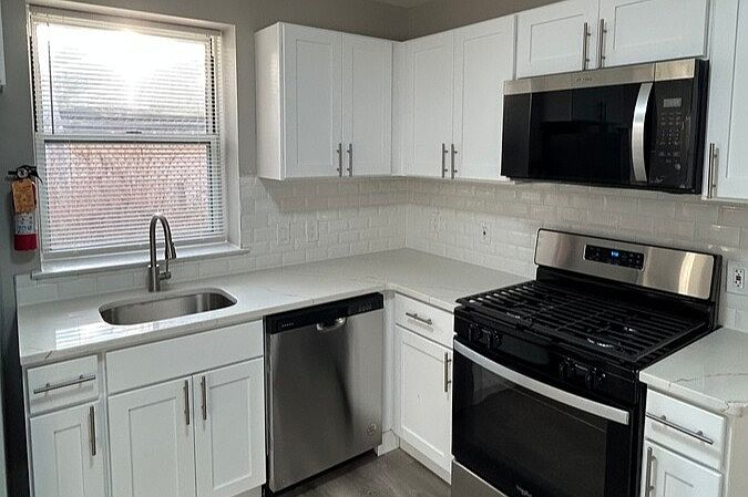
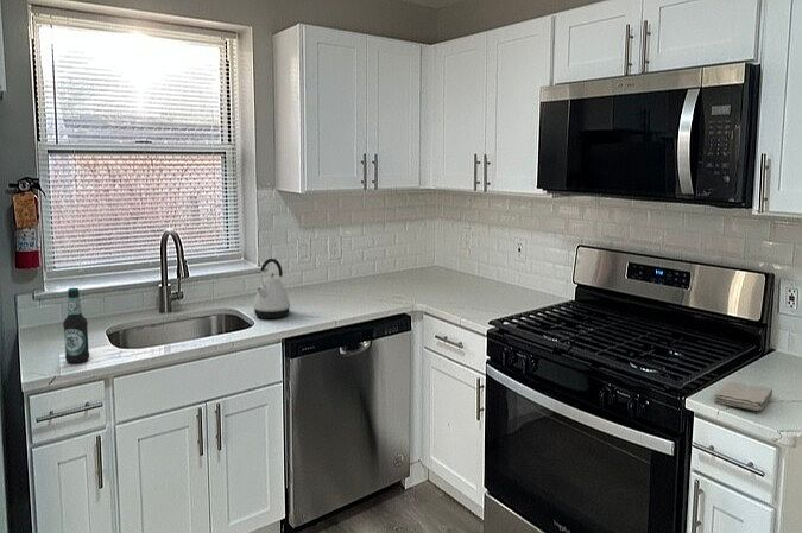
+ kettle [252,258,291,319]
+ washcloth [713,381,773,412]
+ bottle [62,287,90,364]
